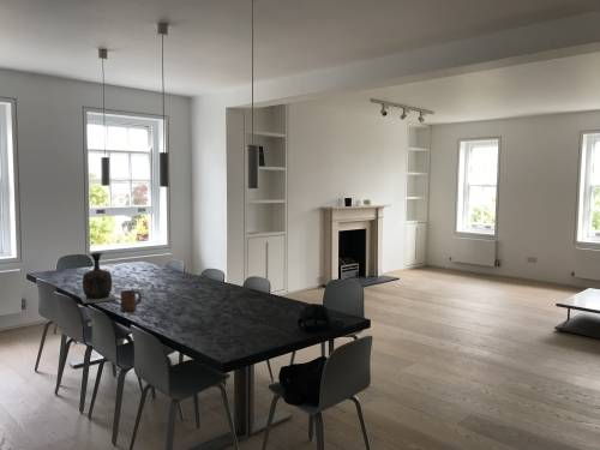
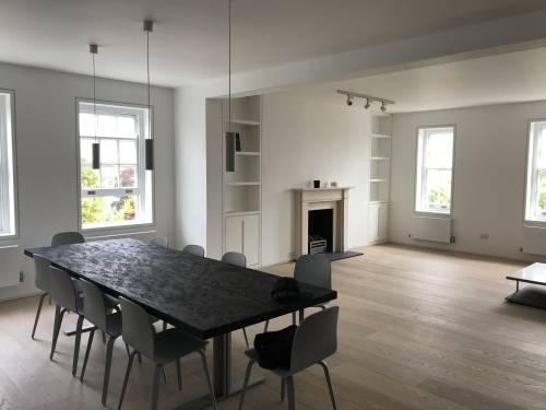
- cup [120,289,143,312]
- vase [78,251,118,305]
